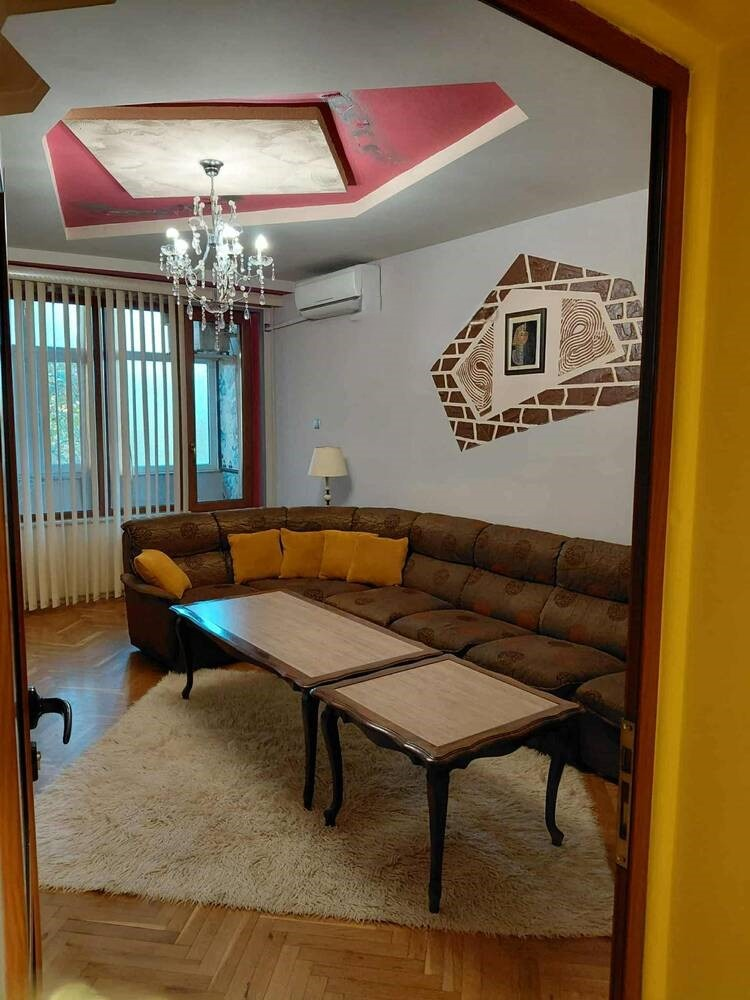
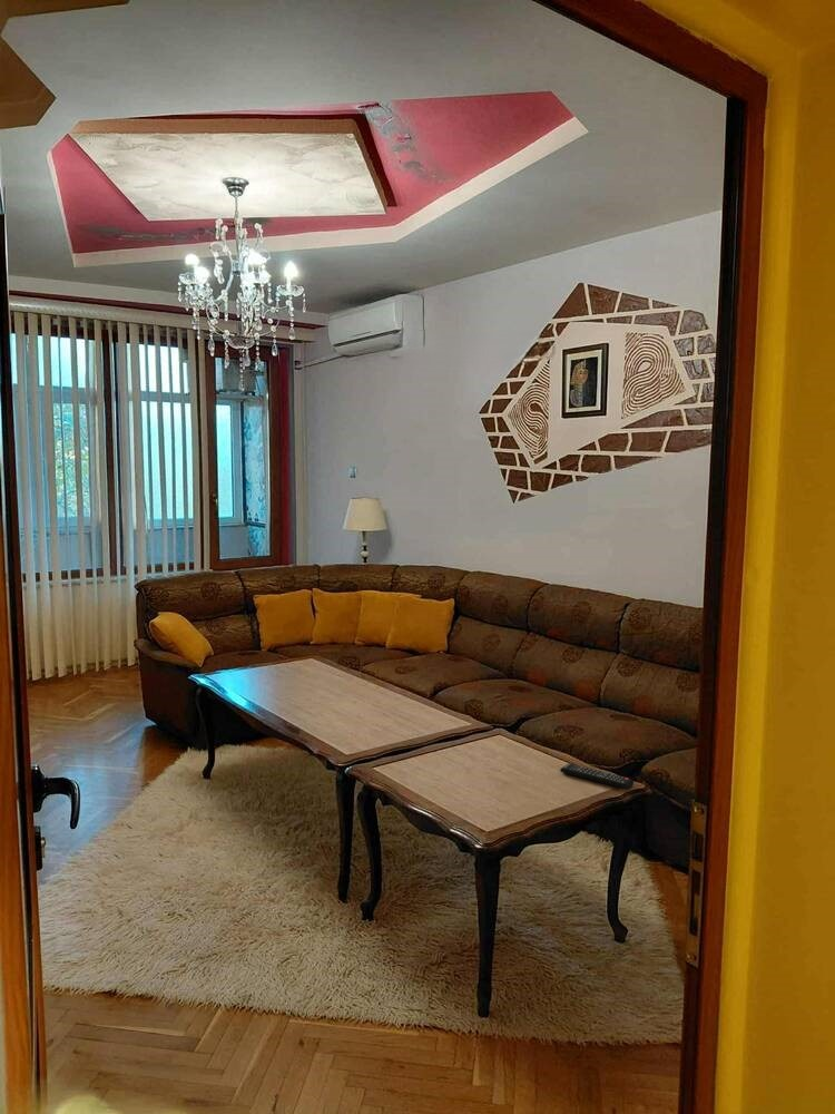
+ remote control [559,762,635,791]
